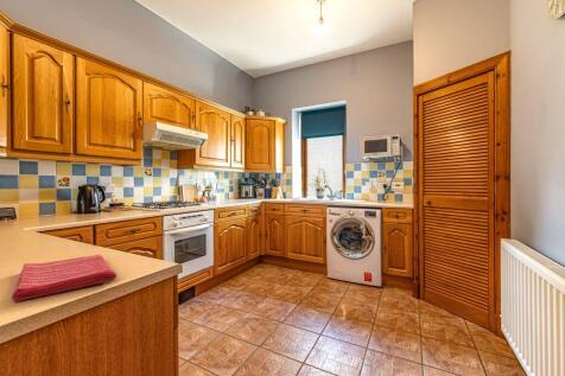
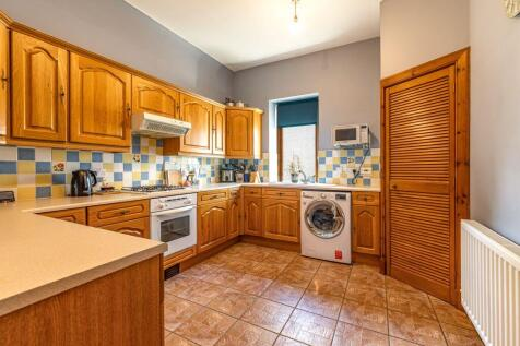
- dish towel [11,254,118,302]
